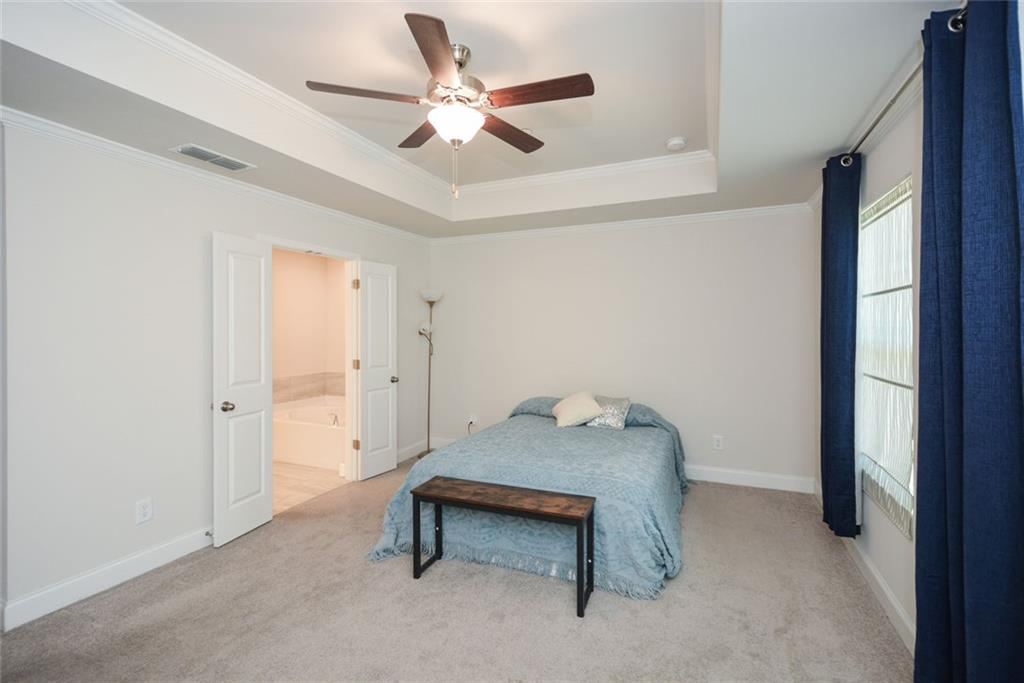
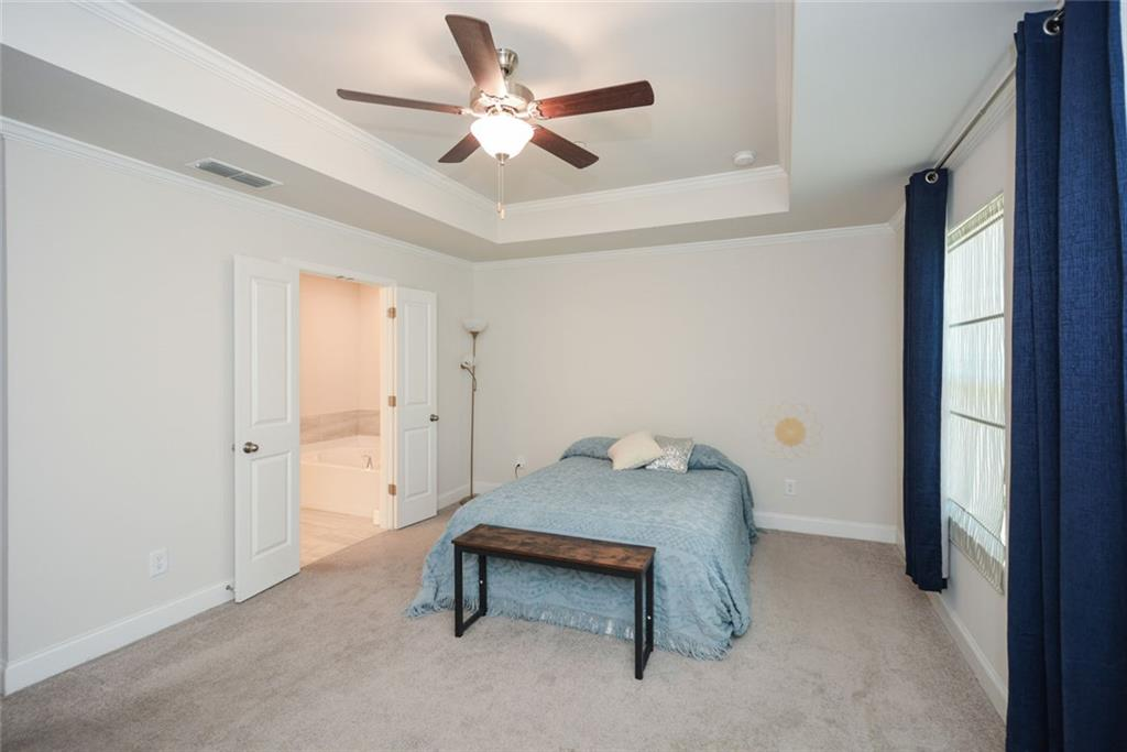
+ decorative wall piece [757,400,823,462]
